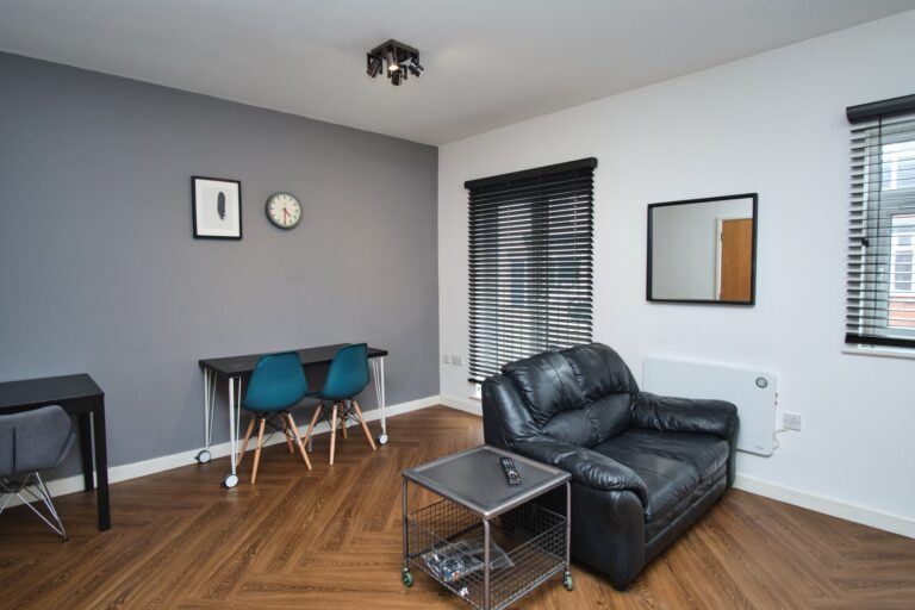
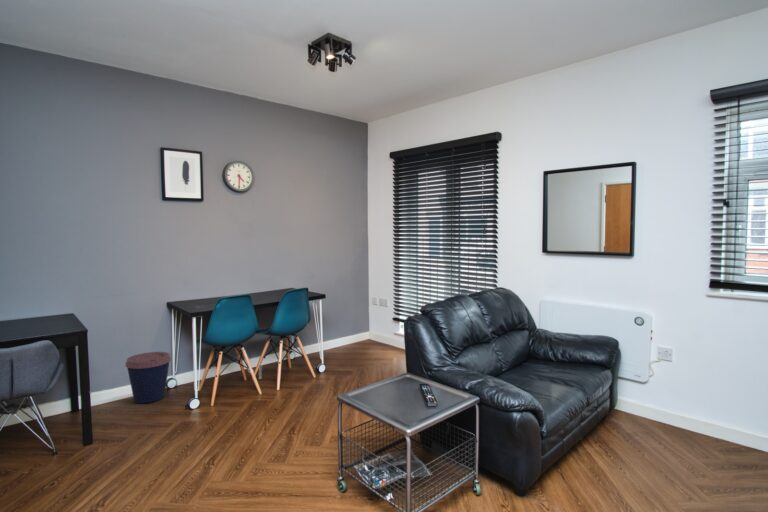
+ coffee cup [124,351,172,404]
